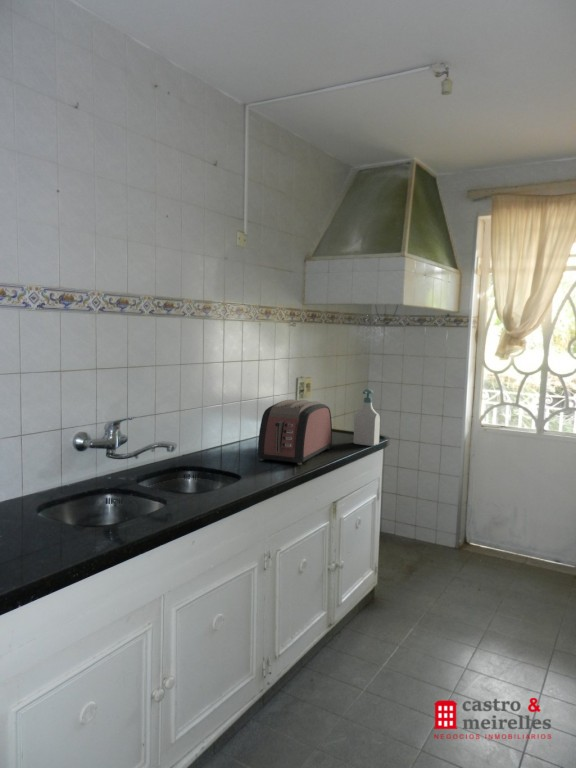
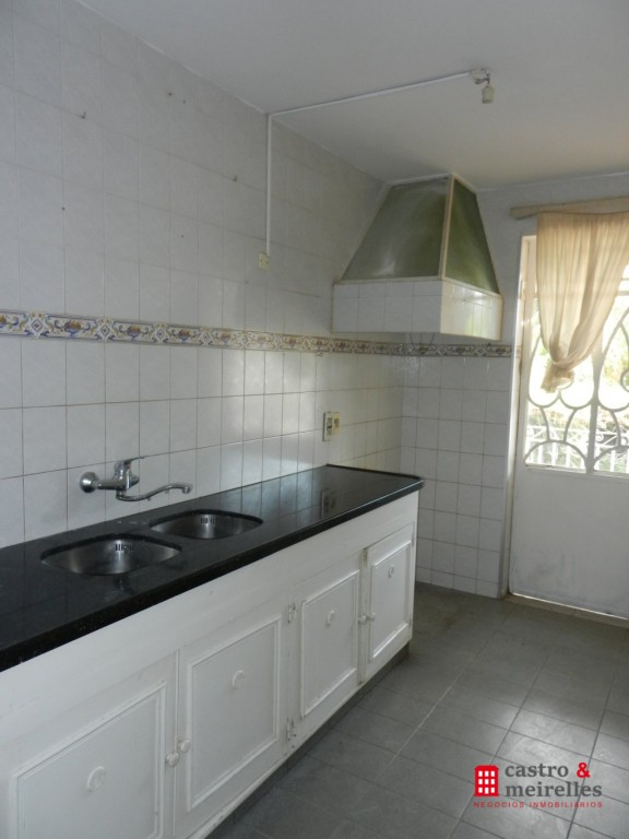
- toaster [256,398,333,466]
- soap bottle [353,388,381,447]
